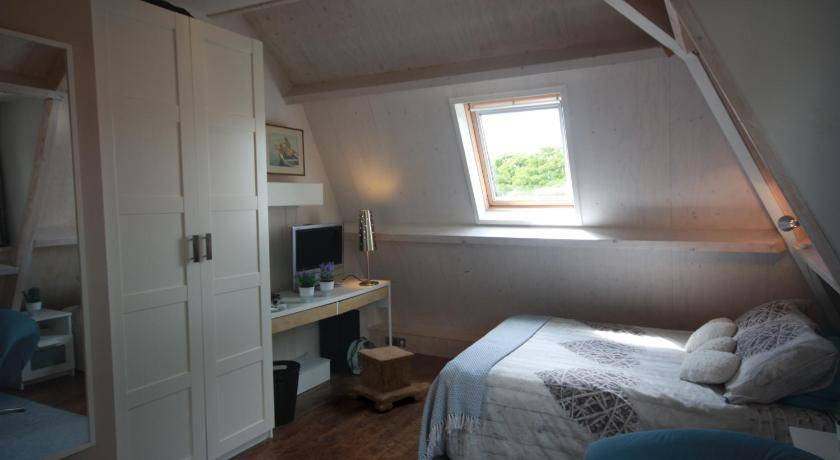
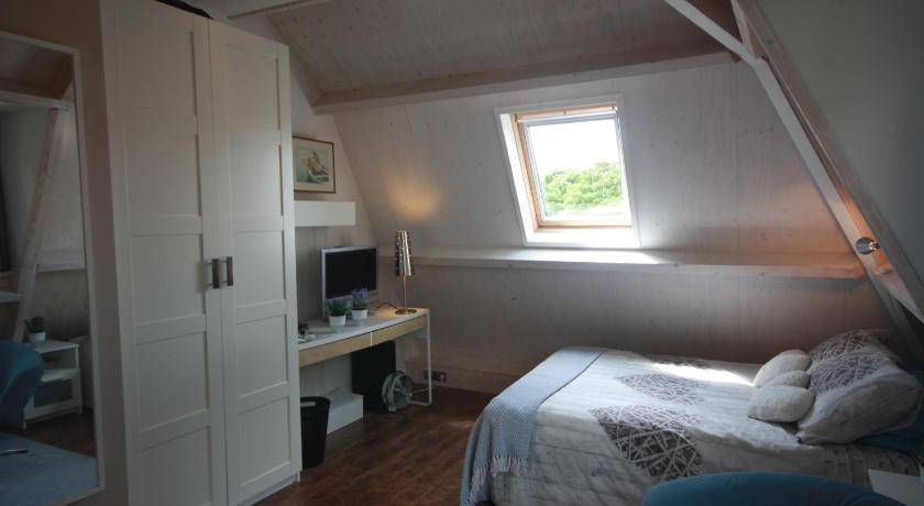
- stool [347,345,426,412]
